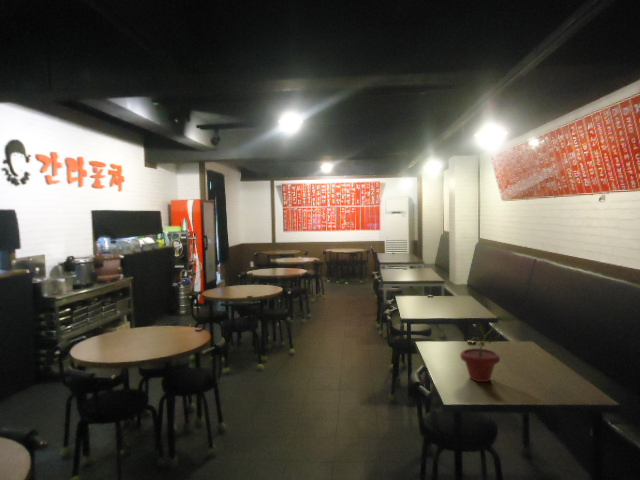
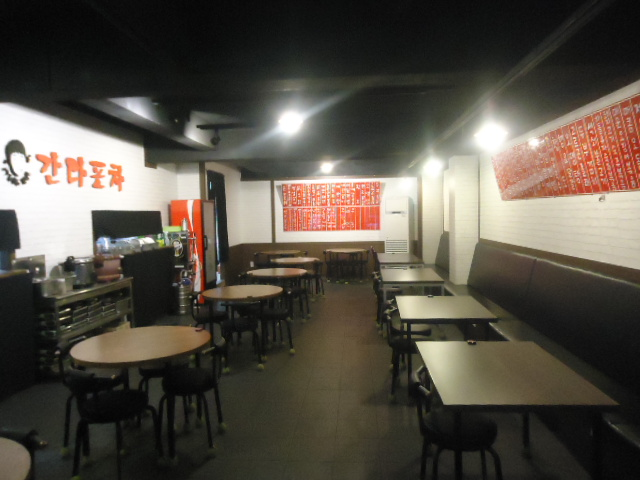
- potted plant [459,318,502,383]
